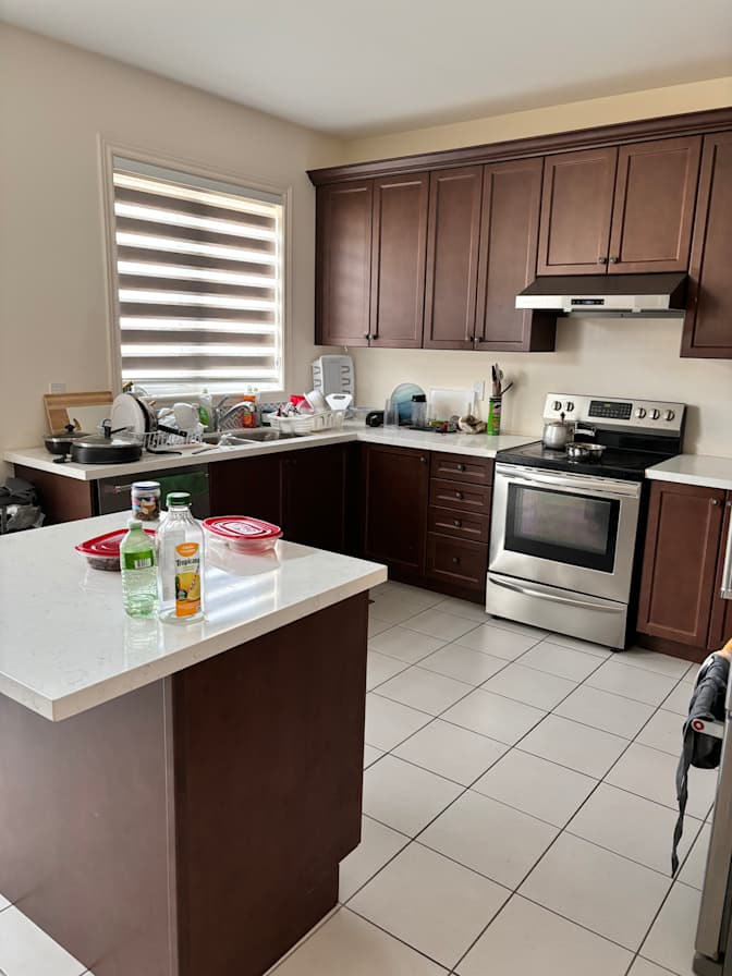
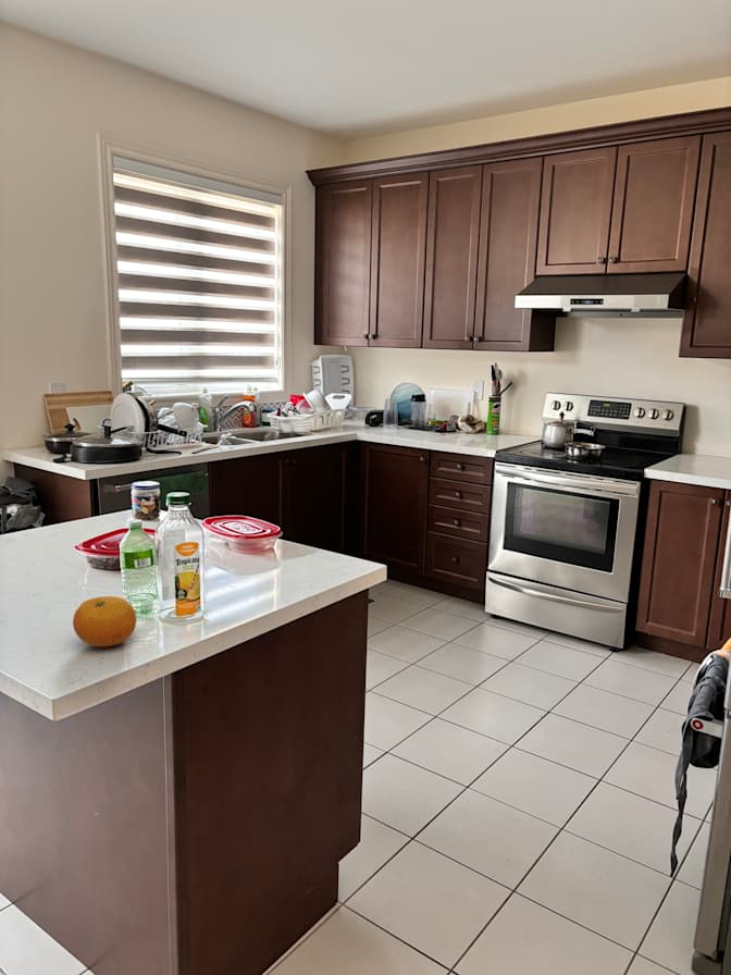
+ fruit [72,595,137,647]
